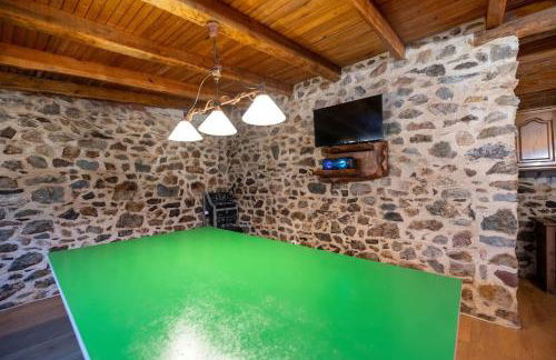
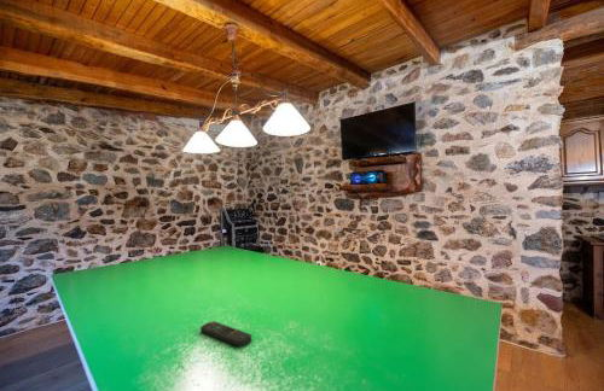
+ remote control [199,320,252,348]
